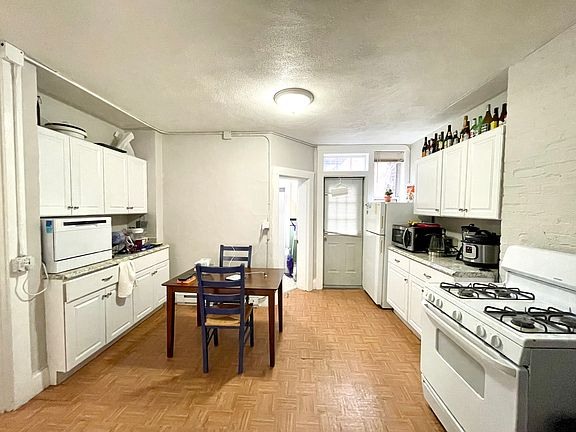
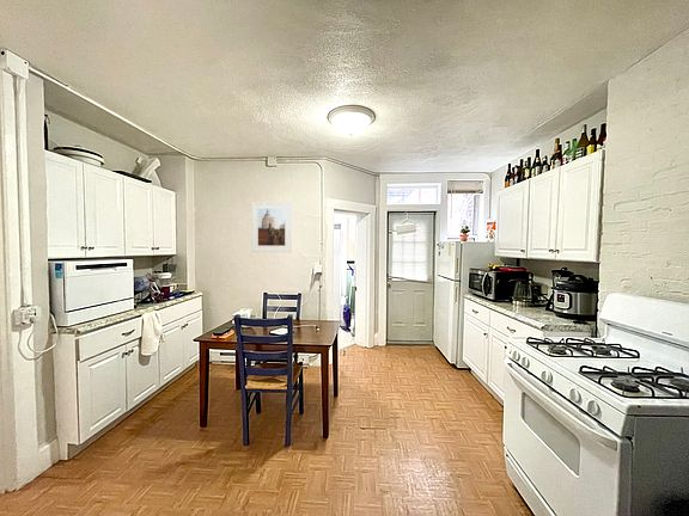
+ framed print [250,201,293,253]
